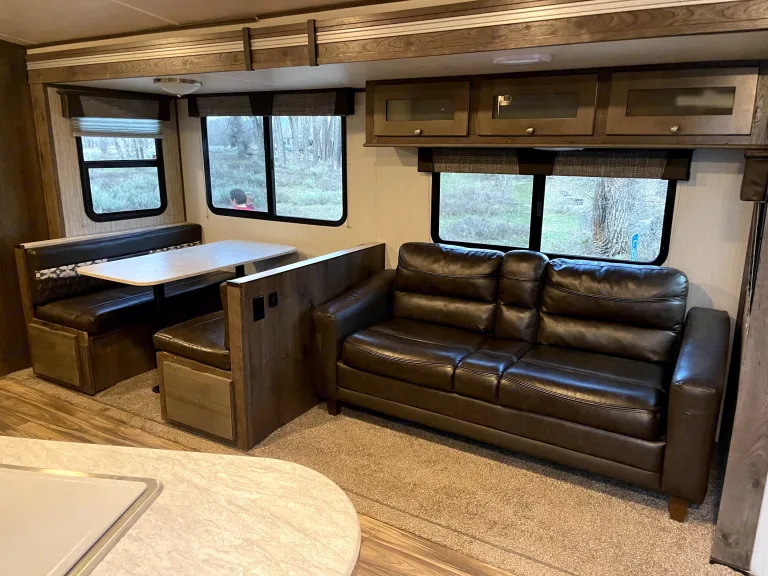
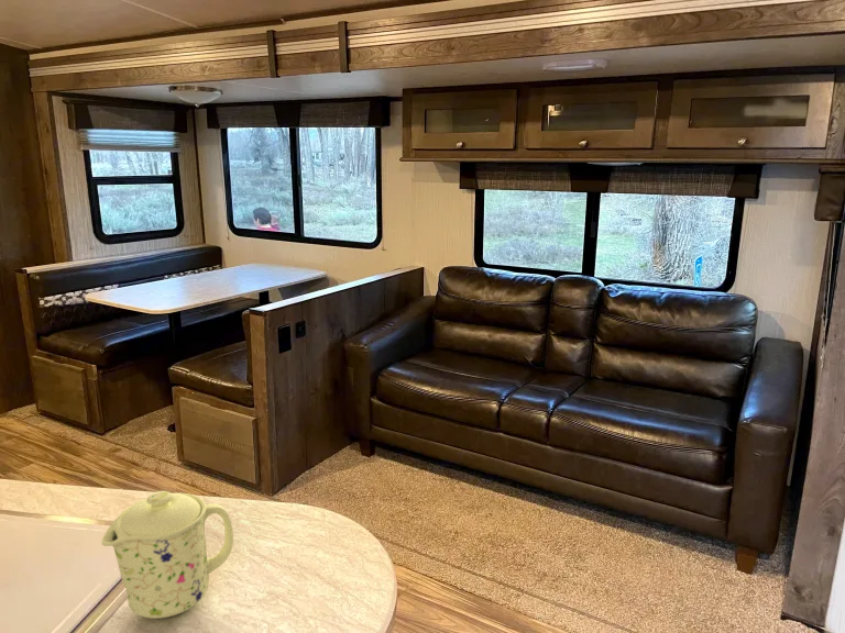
+ mug [101,490,234,620]
